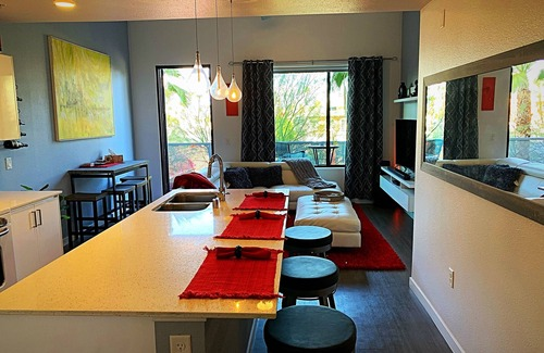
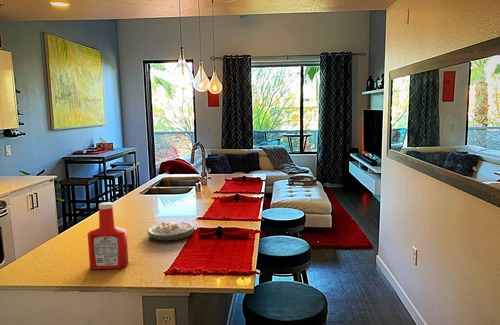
+ soap bottle [87,201,129,270]
+ soup [147,220,195,241]
